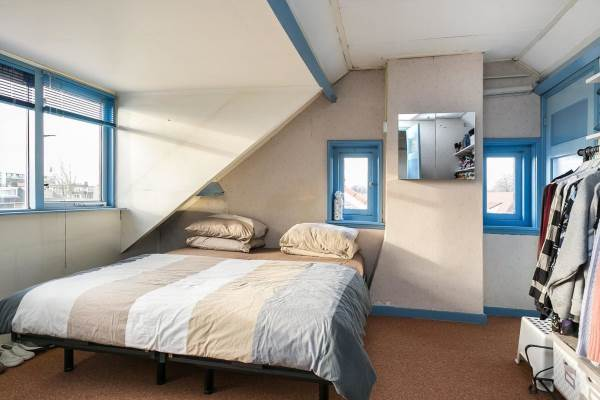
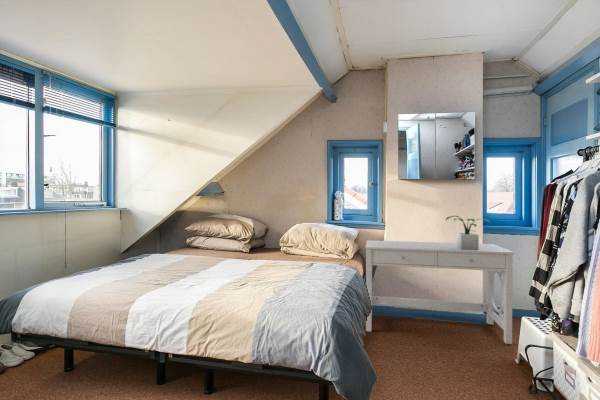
+ desk [365,239,515,345]
+ potted plant [445,215,491,250]
